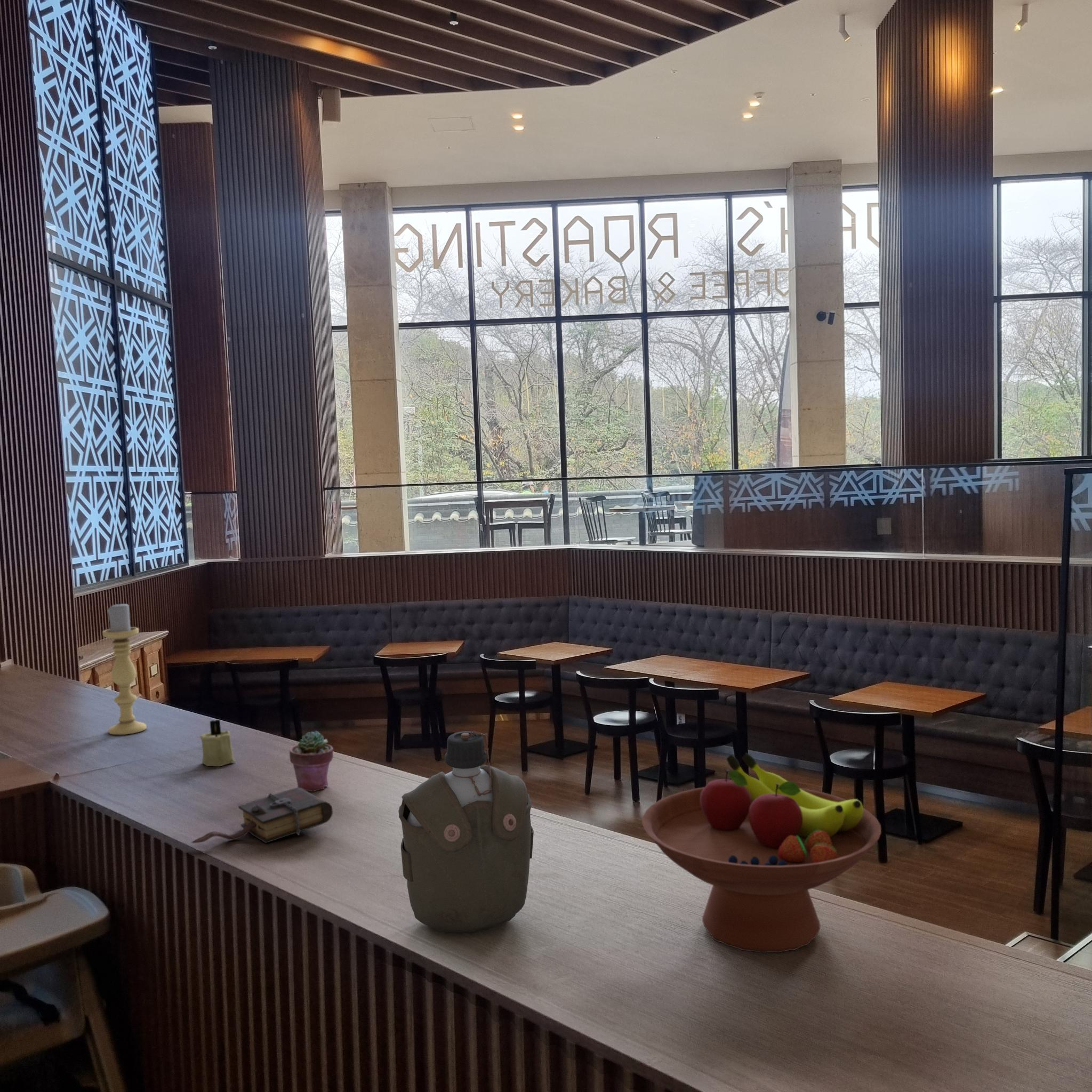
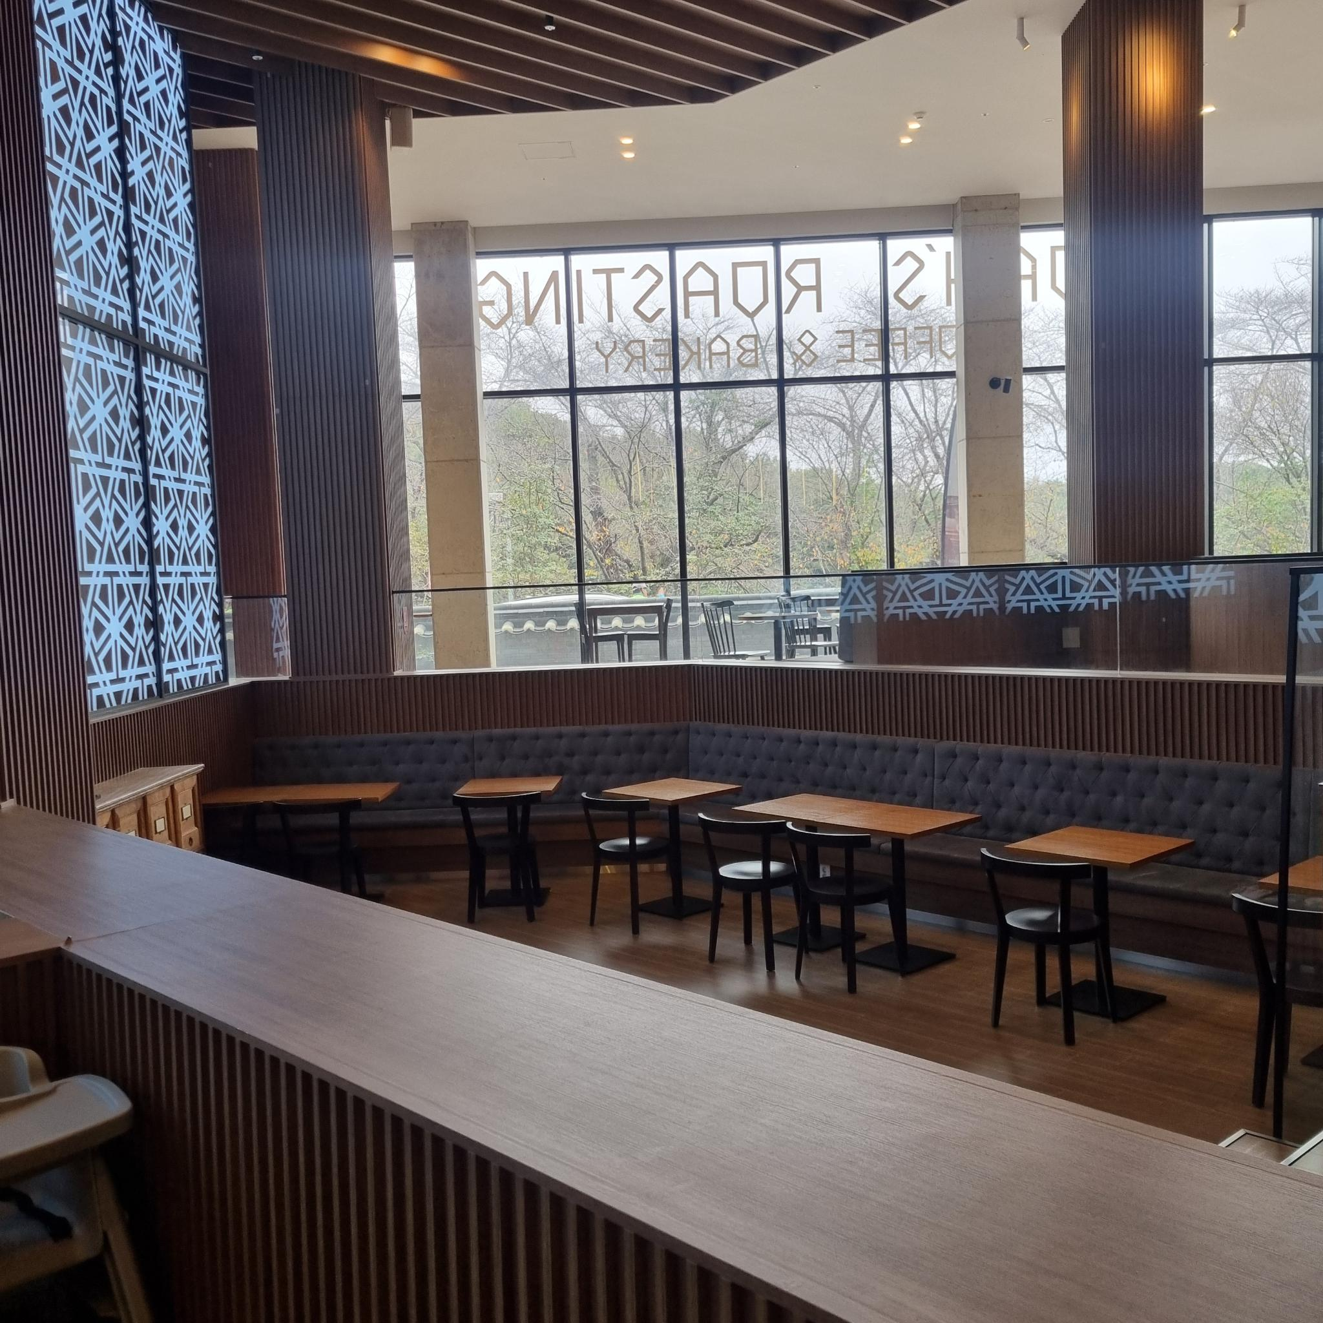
- water bottle [398,730,534,934]
- book [191,788,333,844]
- potted succulent [289,730,334,792]
- candle holder [102,601,147,735]
- fruit bowl [641,752,882,953]
- candle [199,719,236,767]
